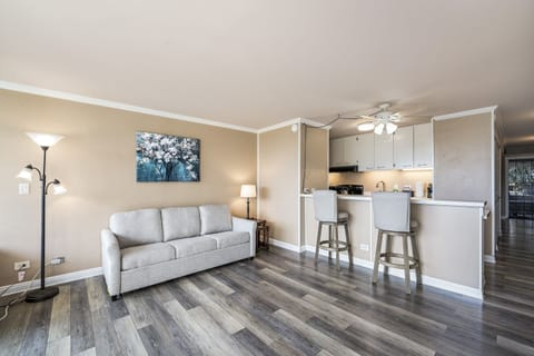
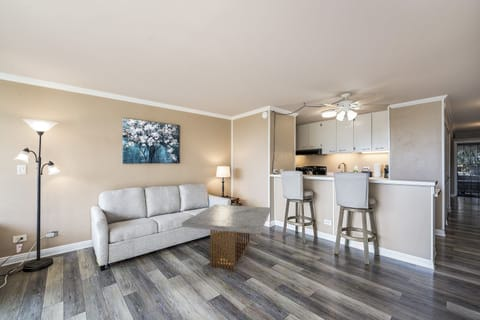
+ coffee table [181,204,272,271]
